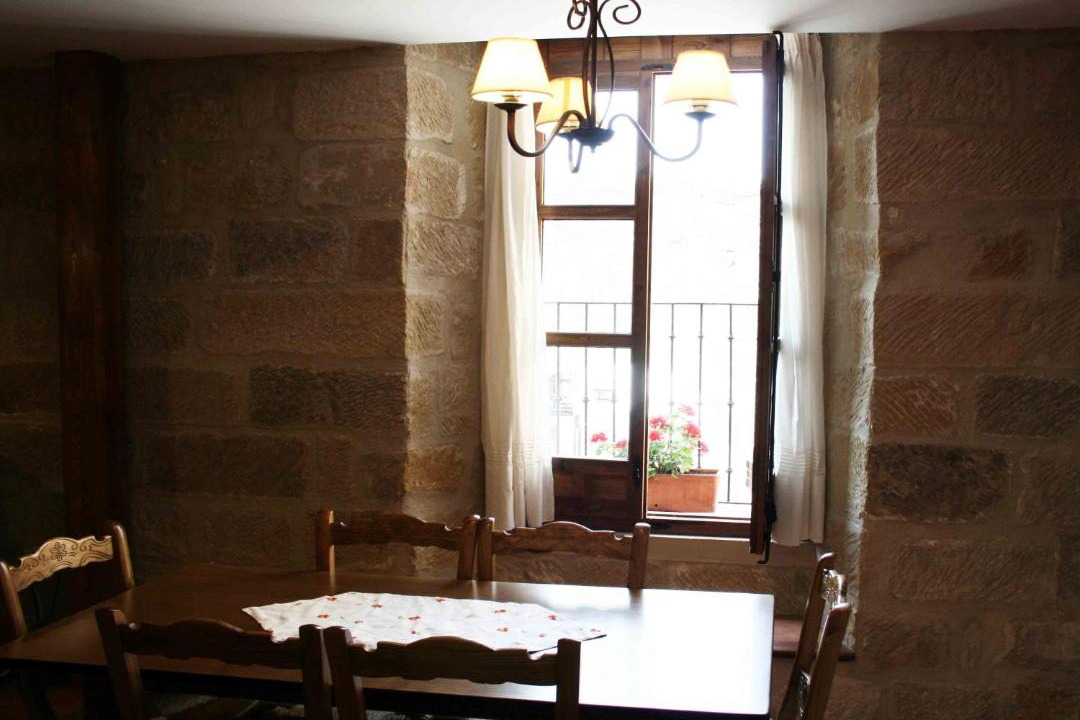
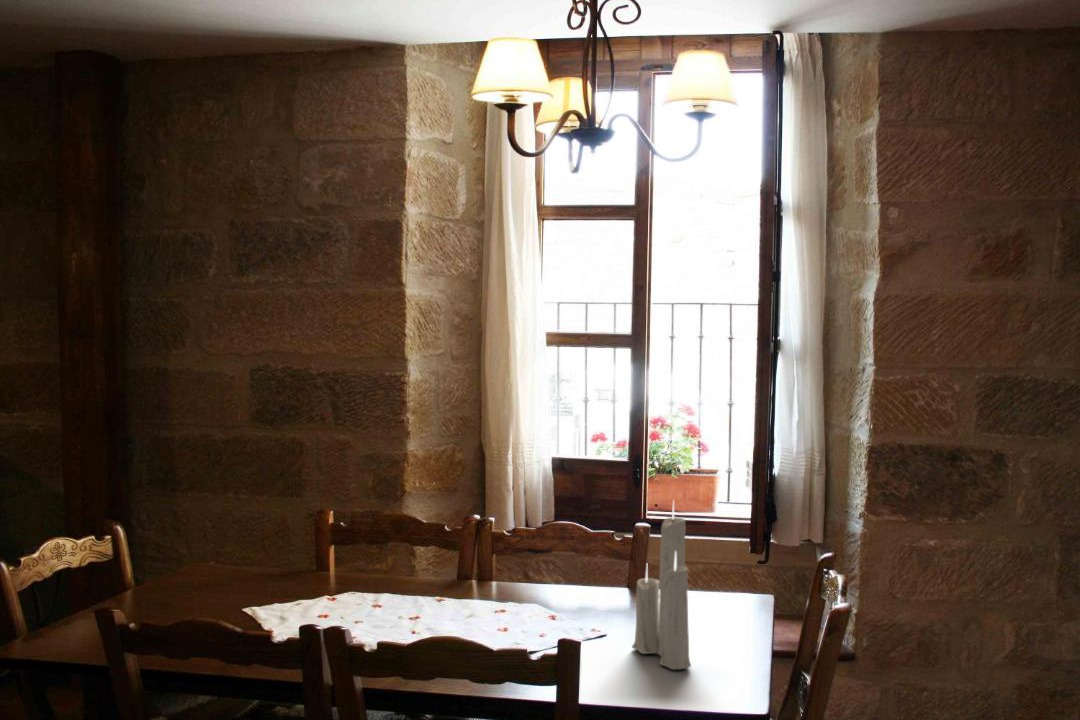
+ candle [631,499,692,671]
